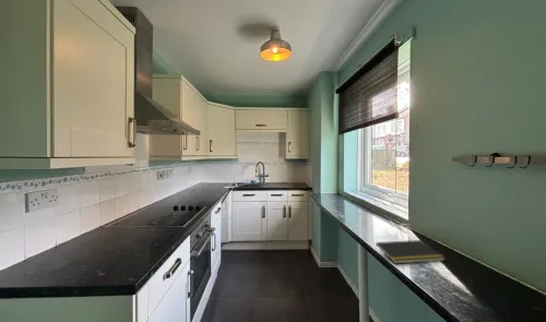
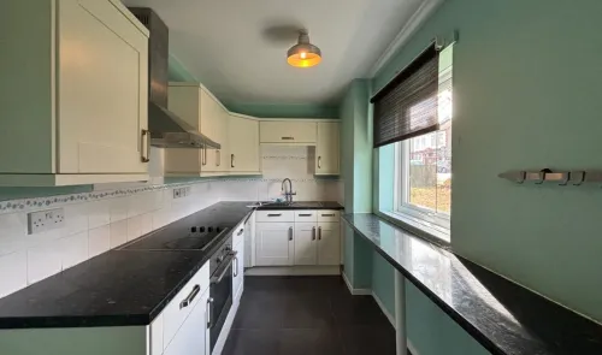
- notepad [373,239,447,264]
